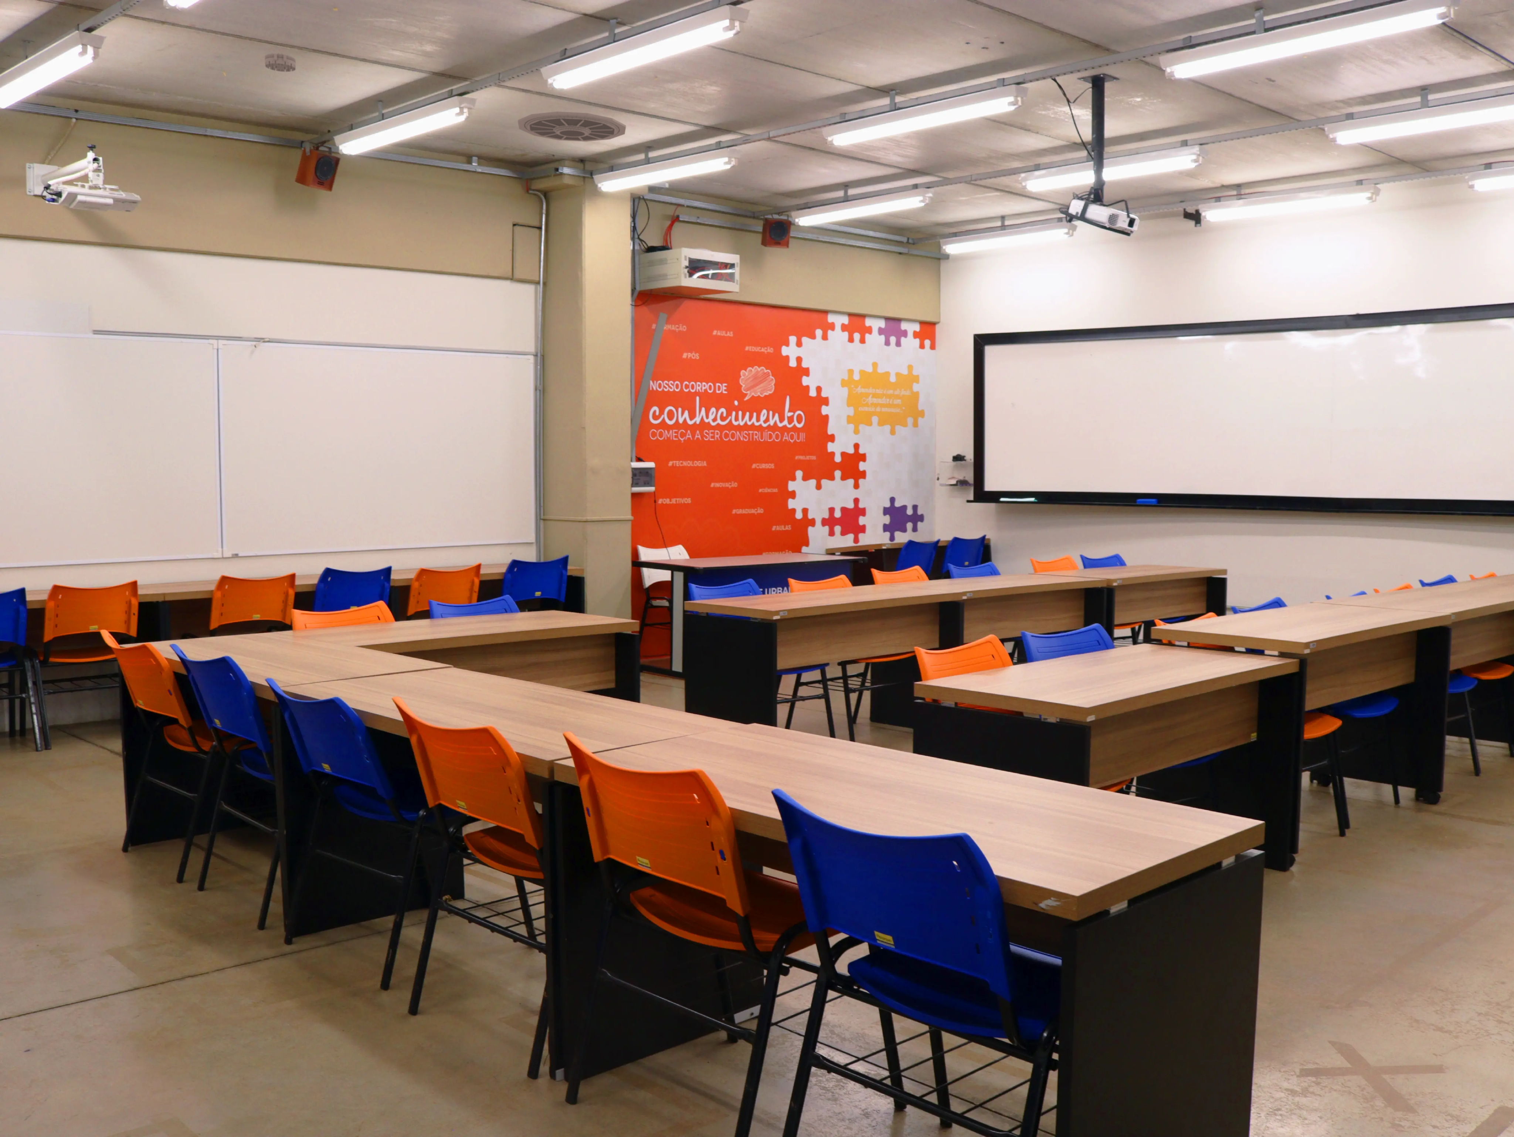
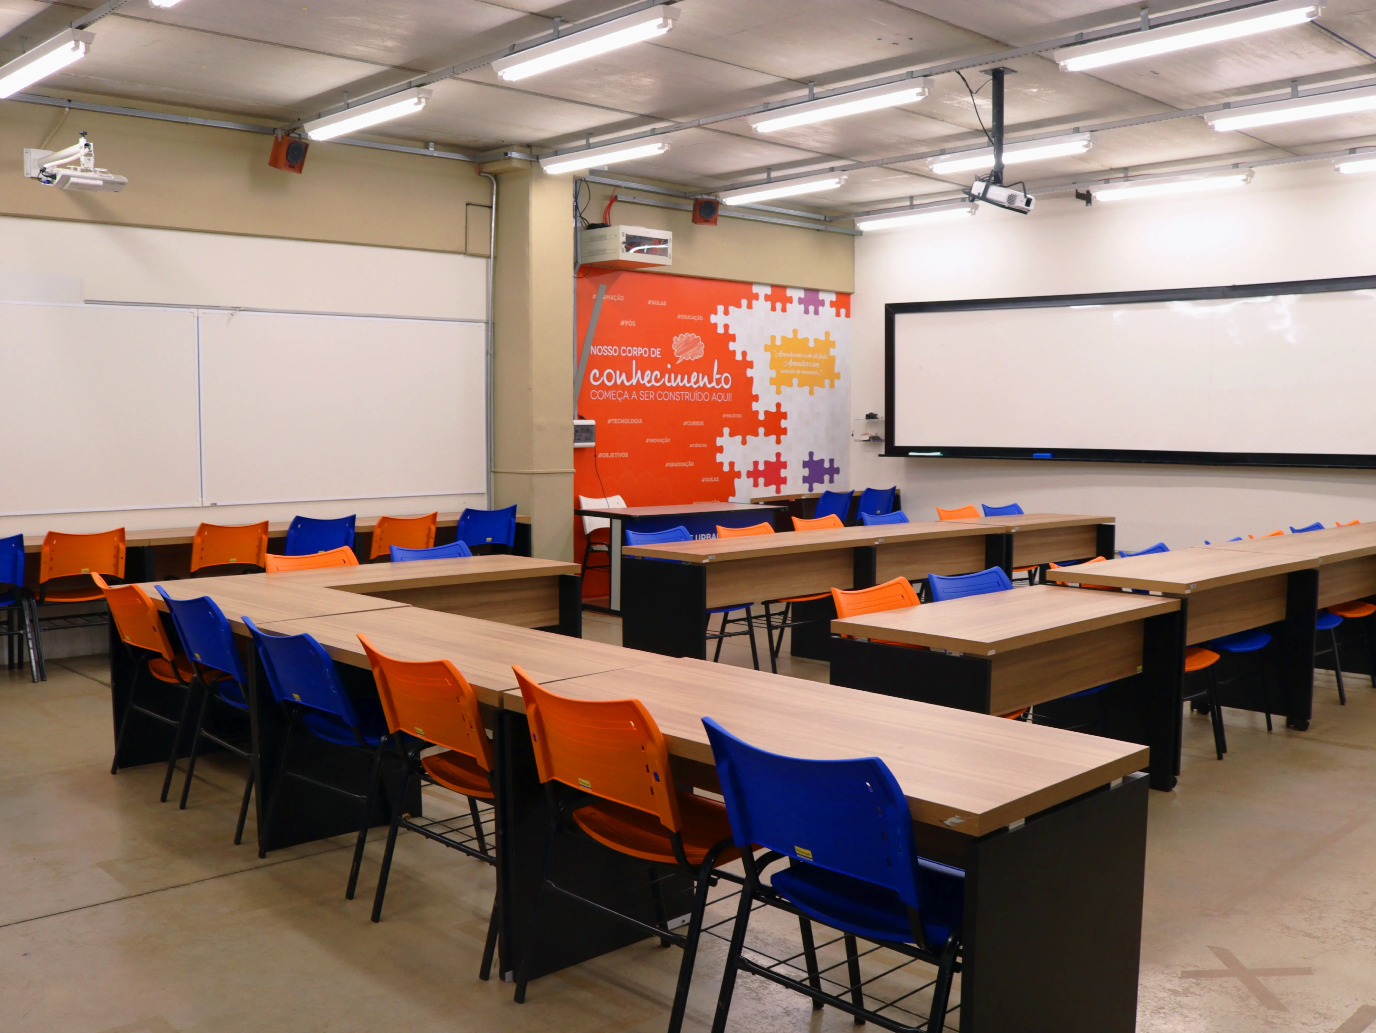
- ceiling vent [517,111,627,142]
- smoke detector [264,53,296,72]
